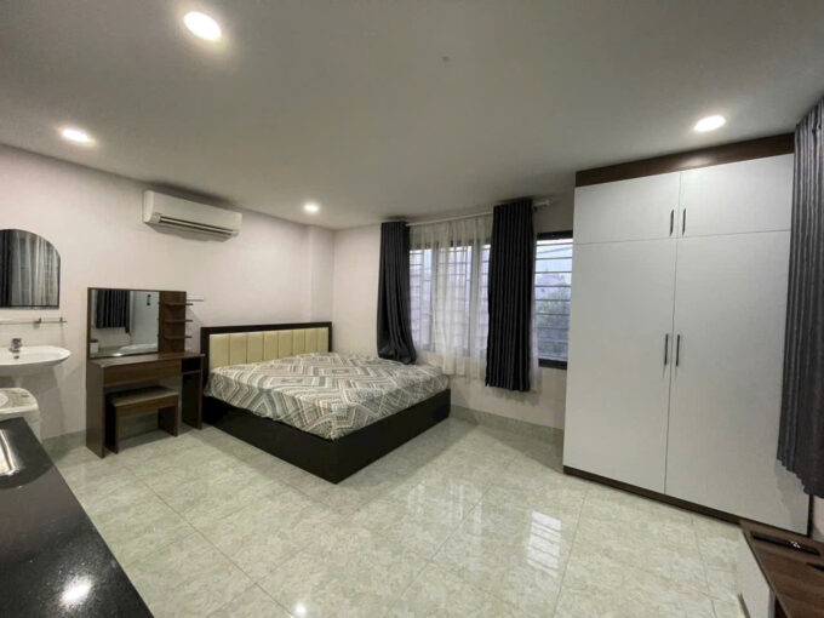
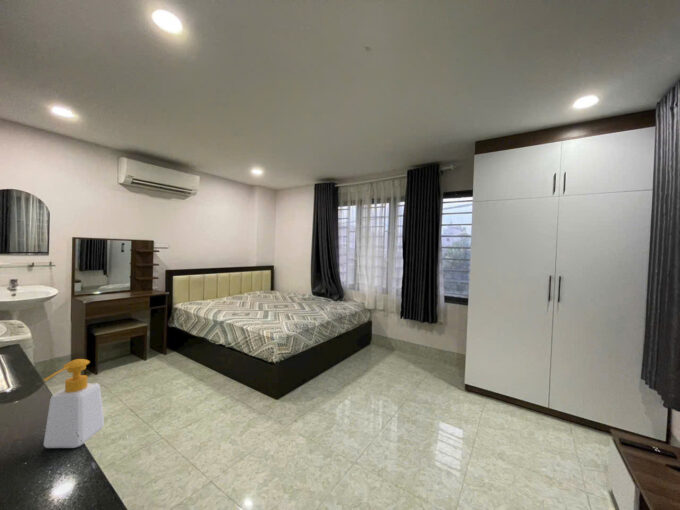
+ soap bottle [42,358,105,449]
